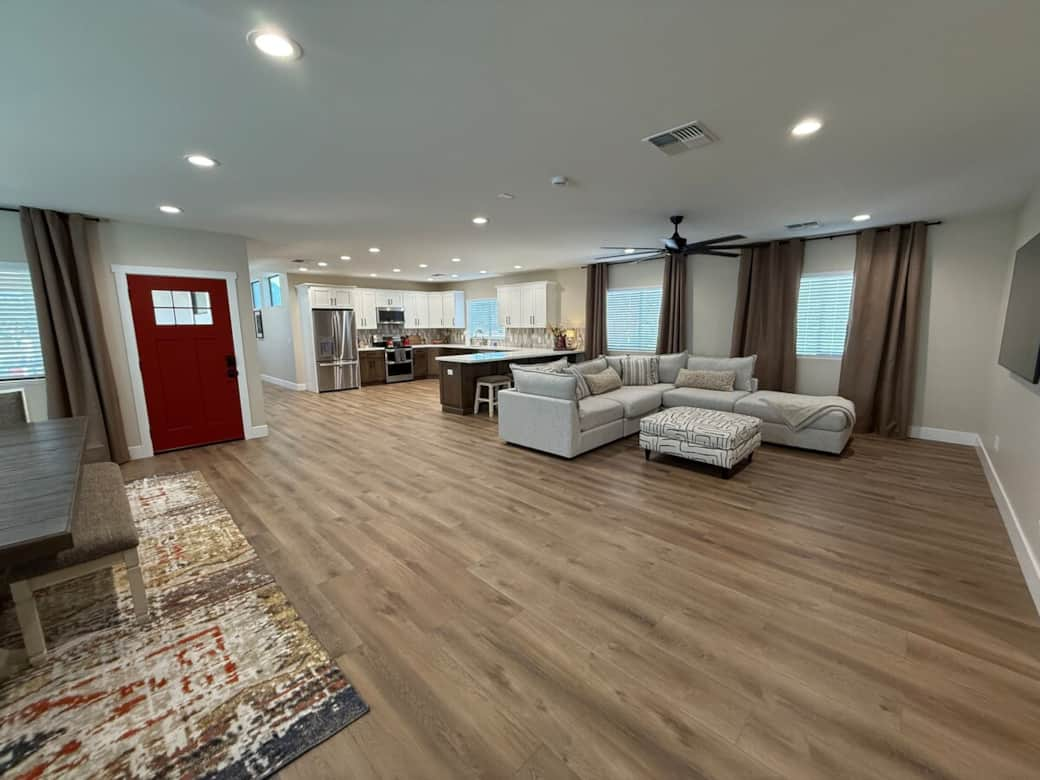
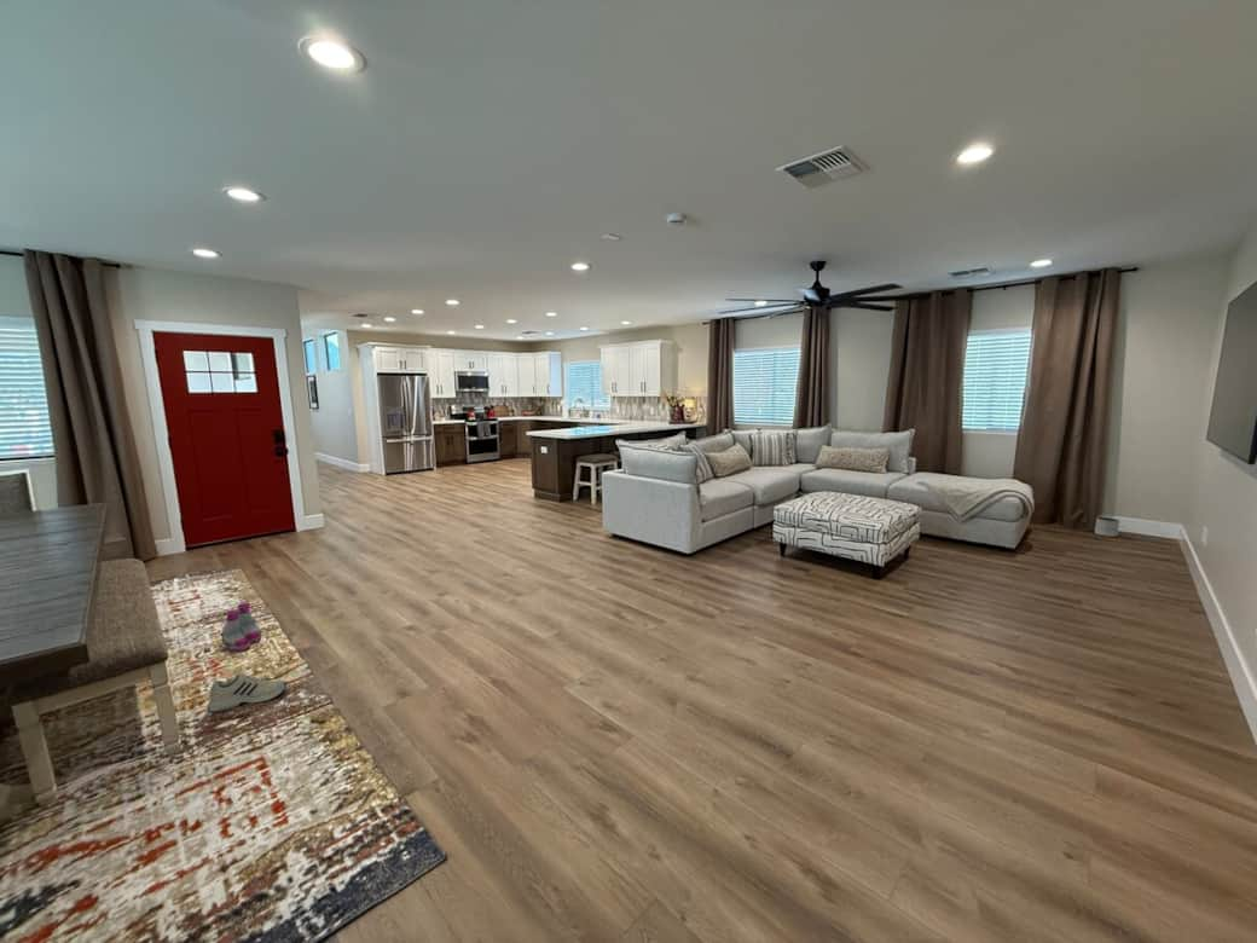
+ boots [220,601,262,652]
+ planter [1094,516,1120,538]
+ shoe [207,673,288,713]
